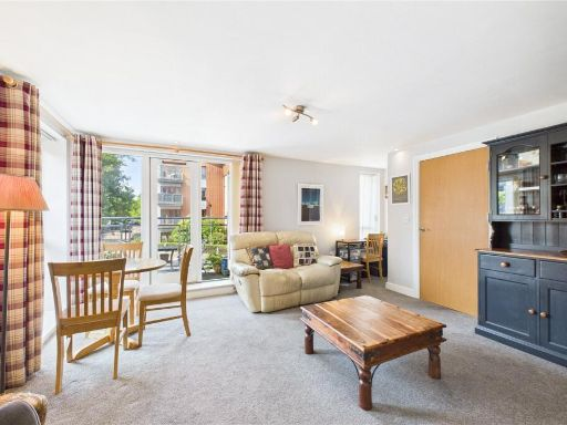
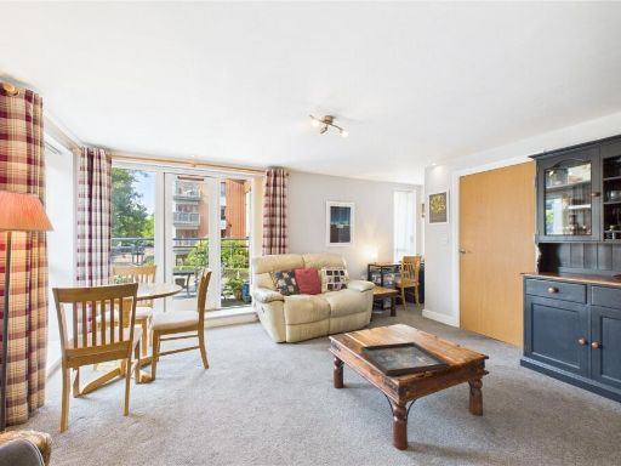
+ decorative tray [360,341,451,377]
